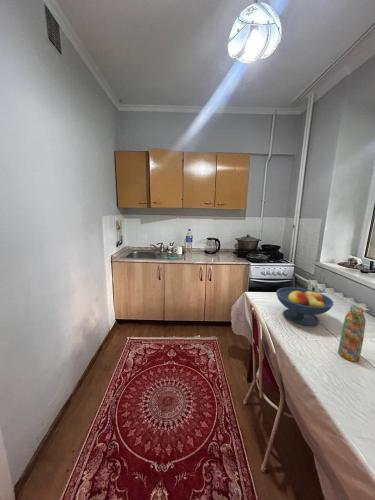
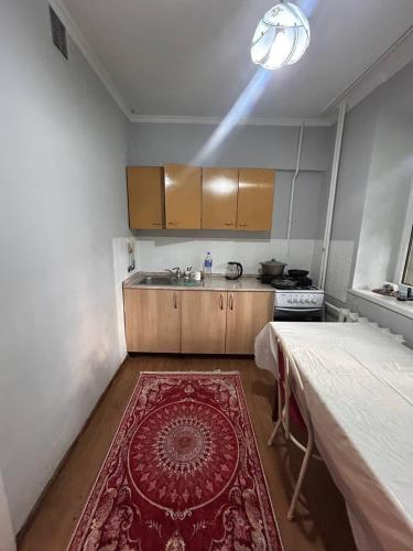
- water bottle [337,304,367,363]
- fruit bowl [275,286,335,327]
